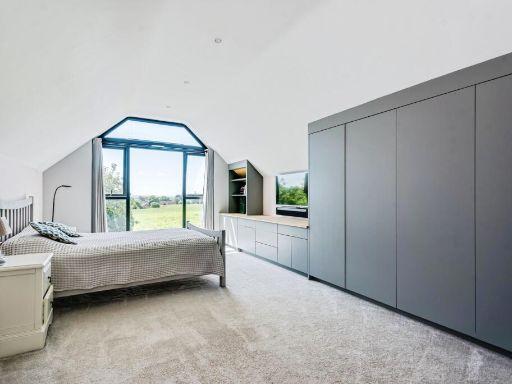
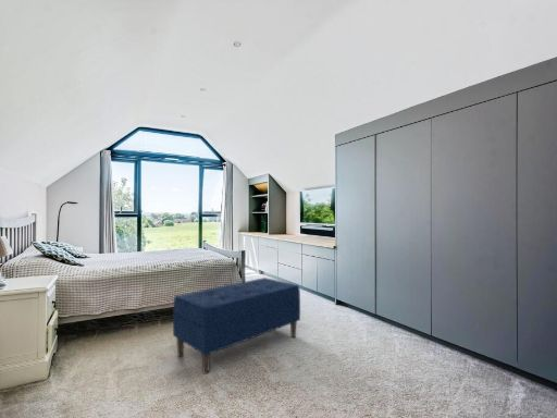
+ bench [172,276,301,376]
